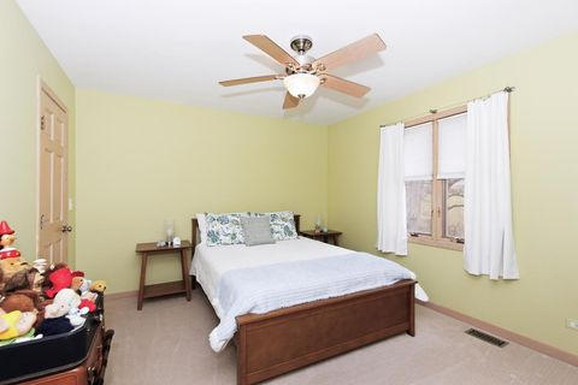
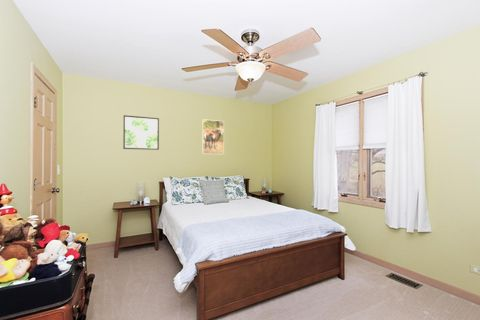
+ wall art [122,114,160,151]
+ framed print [201,118,225,155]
